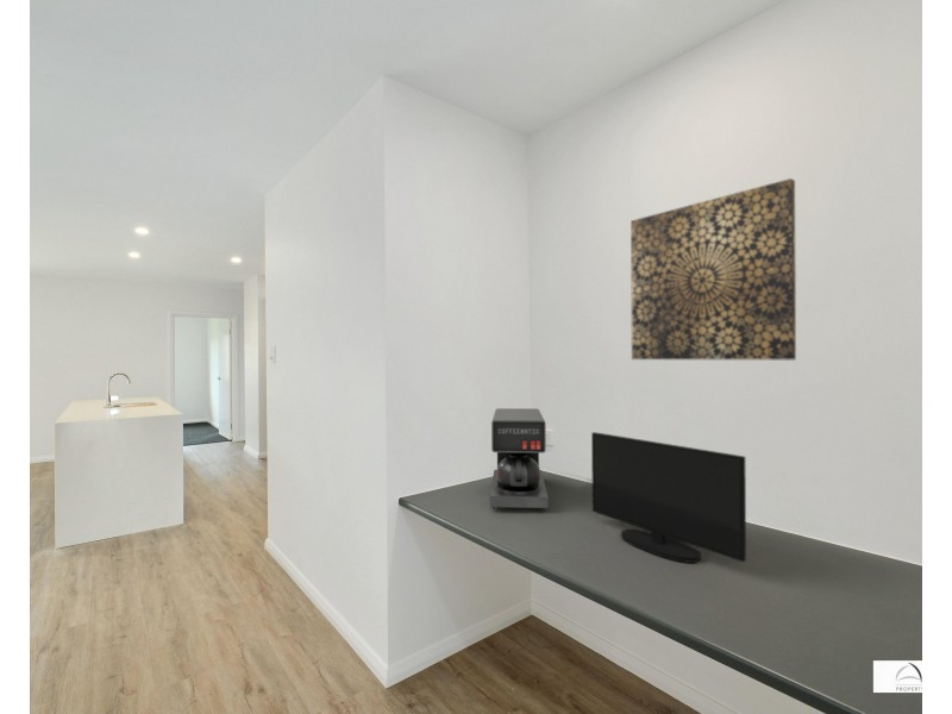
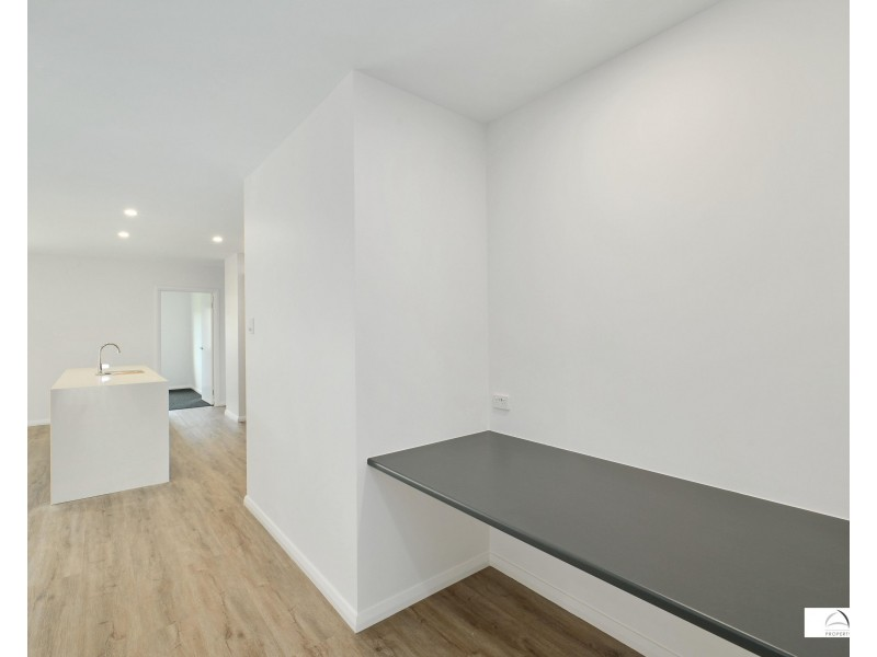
- coffee maker [489,407,550,511]
- monitor [590,431,747,564]
- wall art [630,177,797,361]
